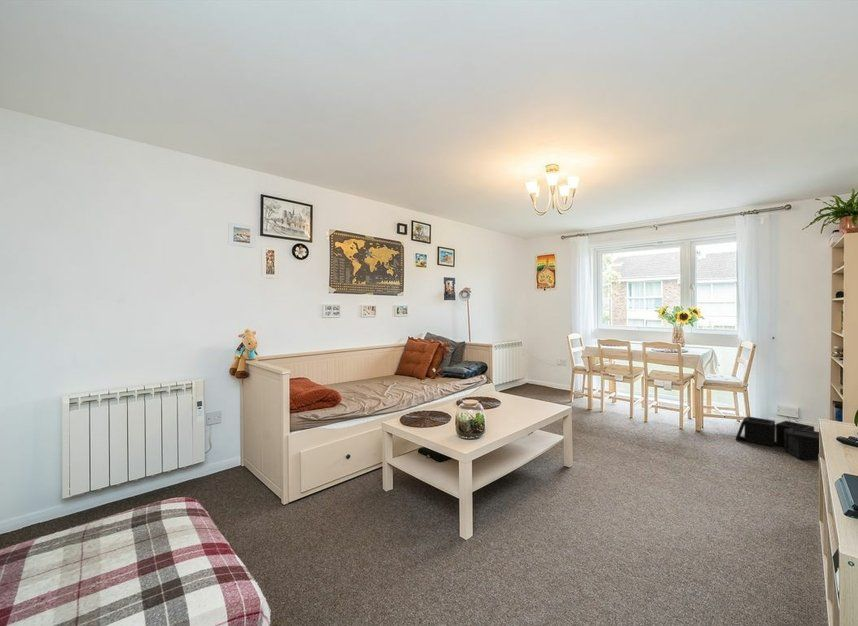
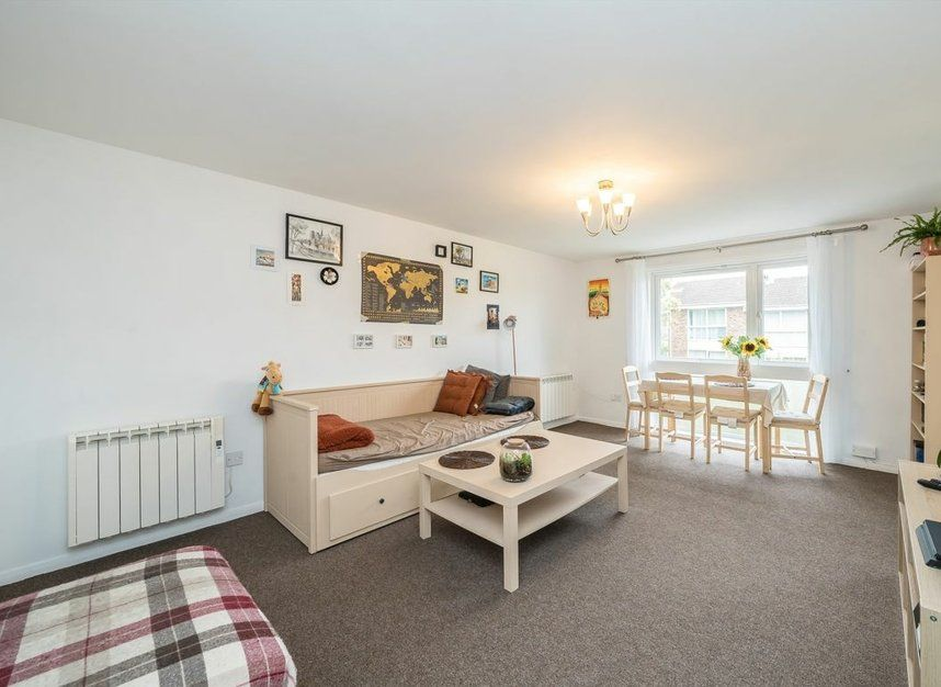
- storage bin [734,415,820,462]
